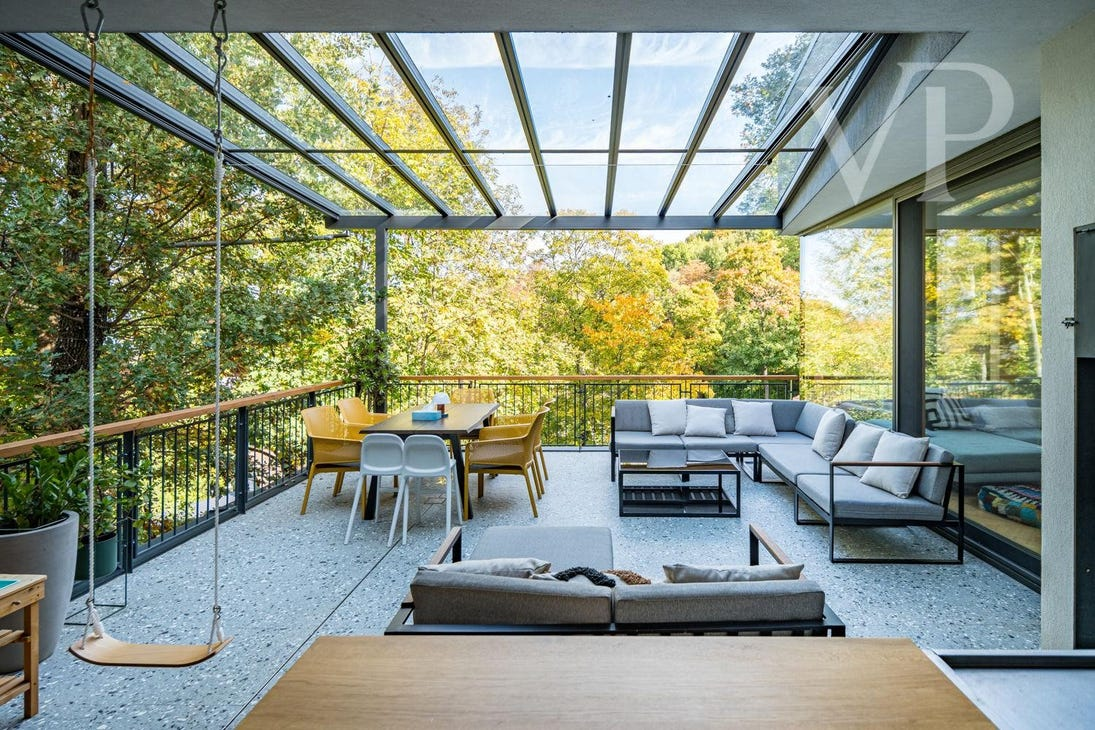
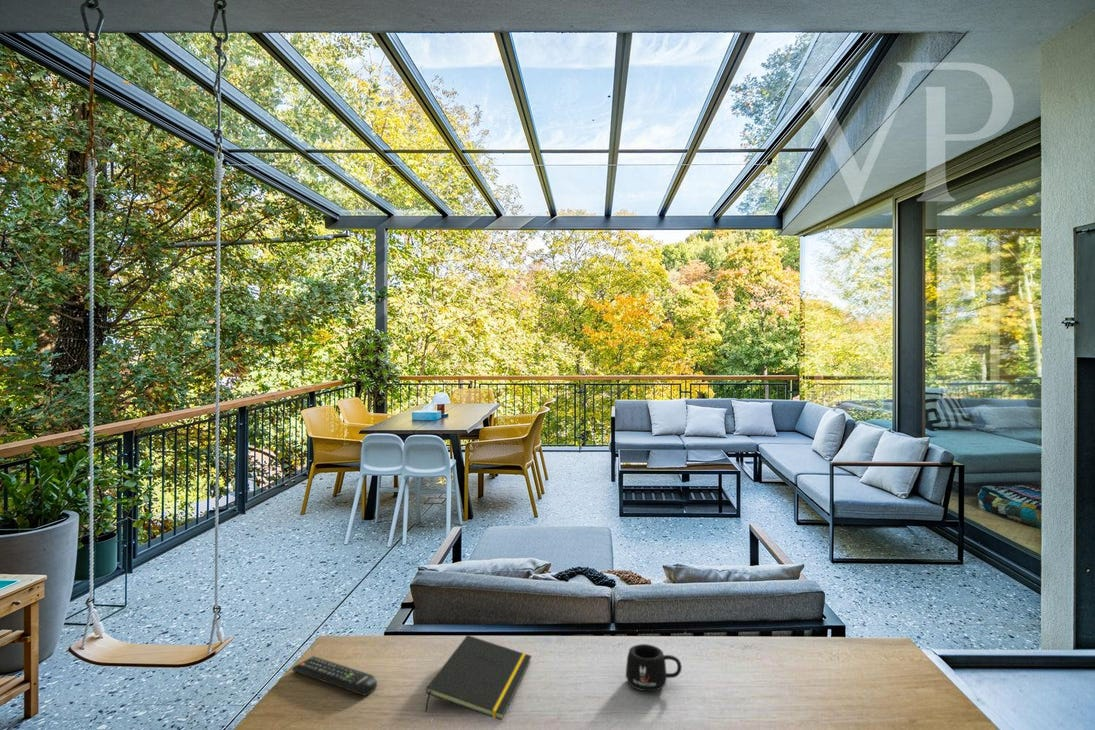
+ notepad [424,634,532,722]
+ remote control [291,655,378,697]
+ mug [625,643,683,692]
